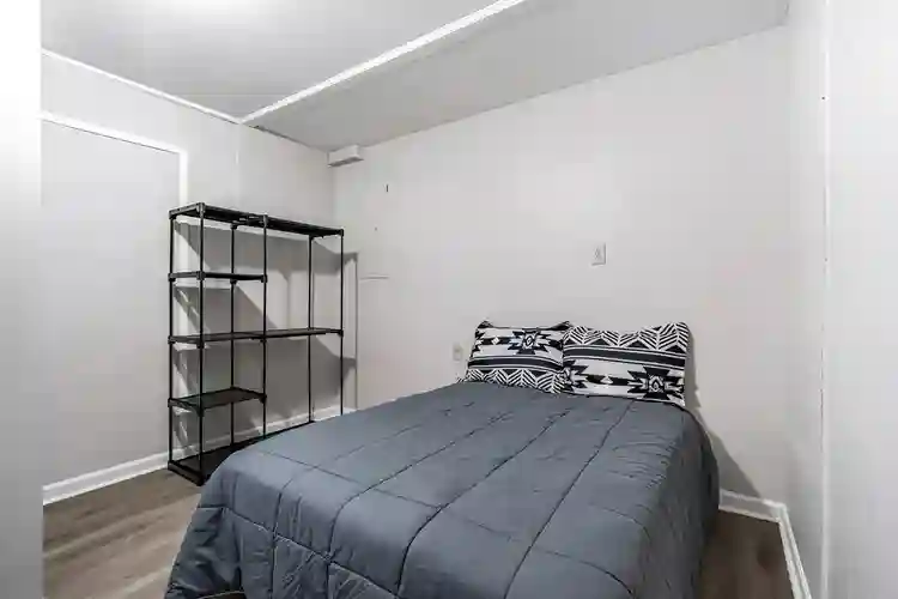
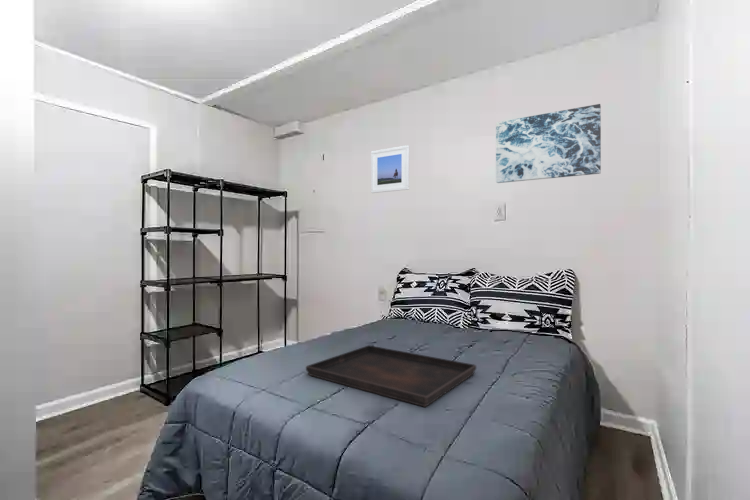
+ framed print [370,144,410,194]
+ wall art [495,103,602,184]
+ serving tray [305,344,477,408]
